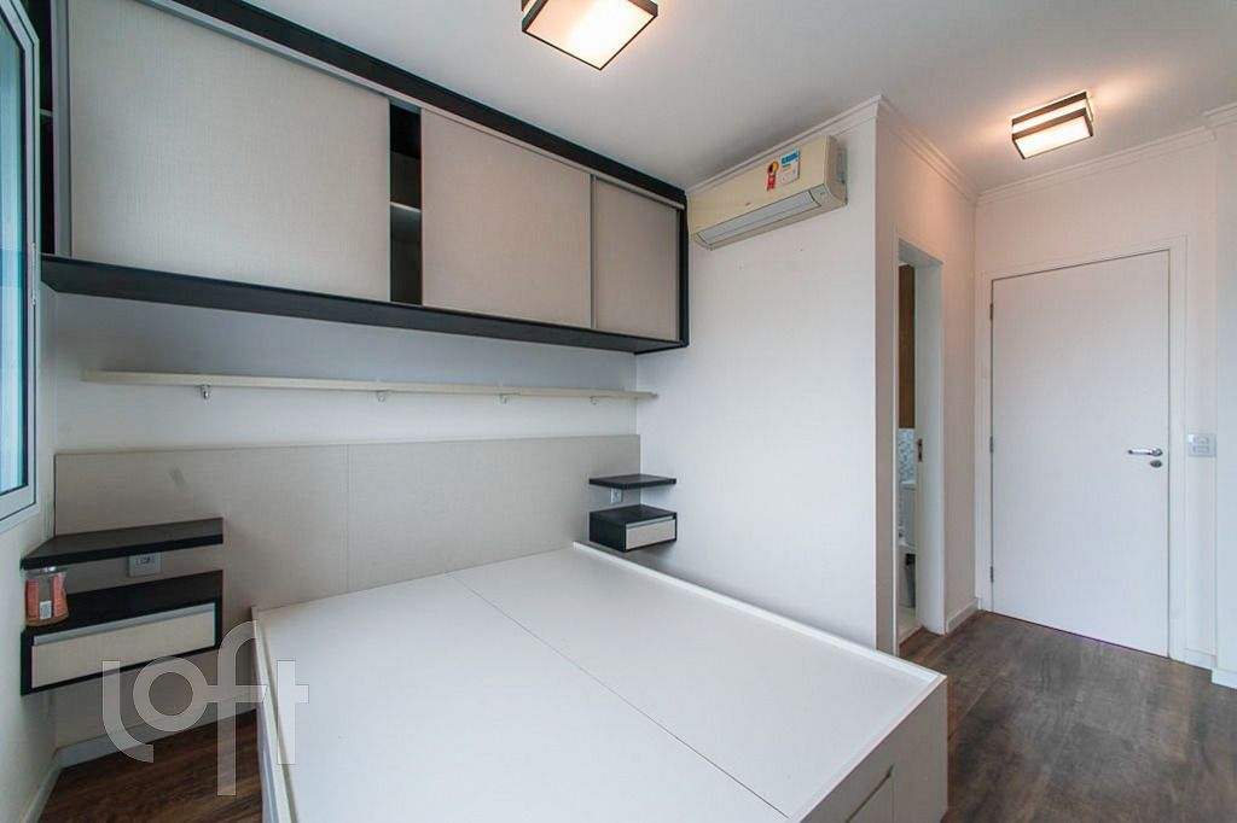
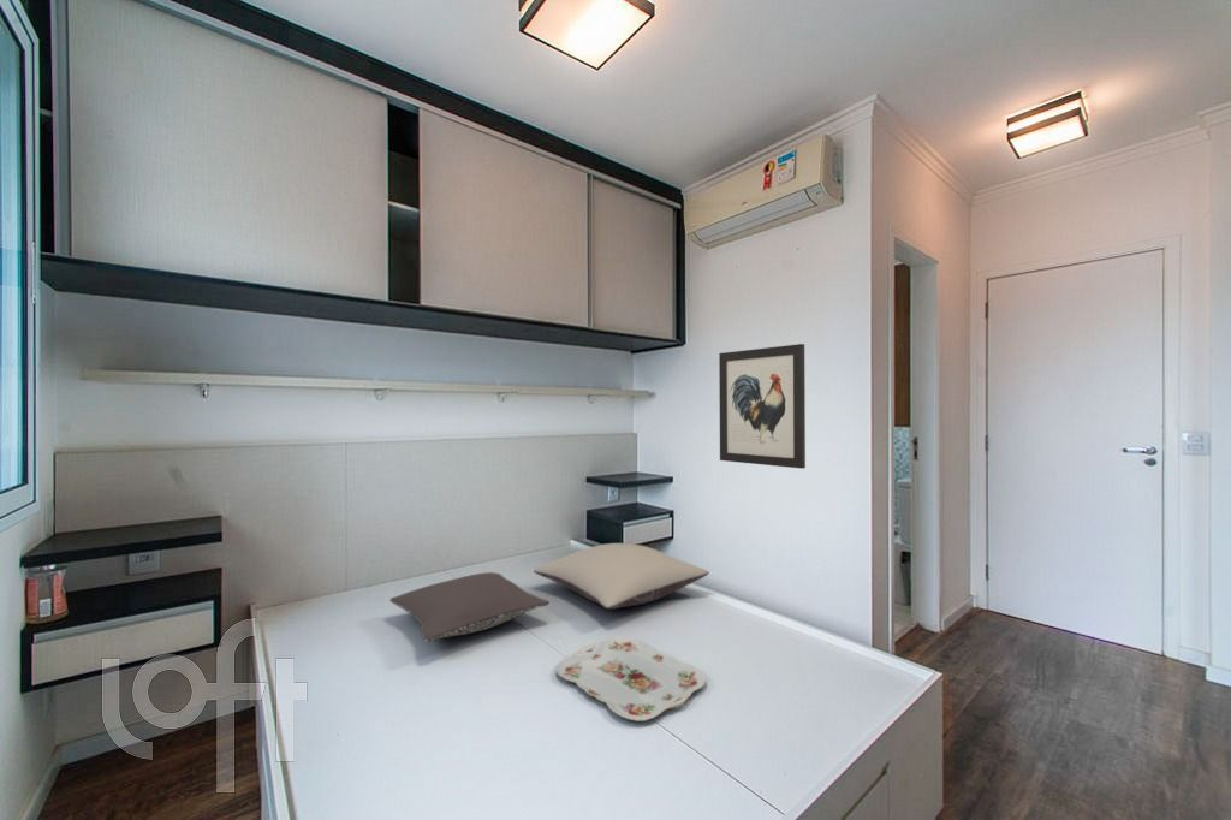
+ pillow [388,571,551,642]
+ serving tray [555,636,707,723]
+ wall art [718,343,807,470]
+ pillow [533,542,710,611]
